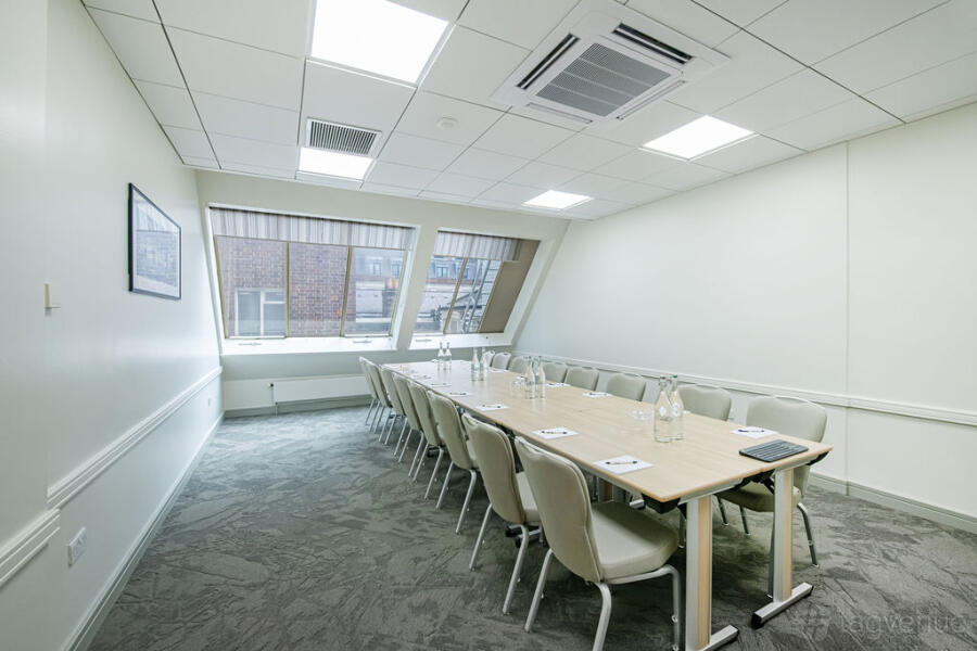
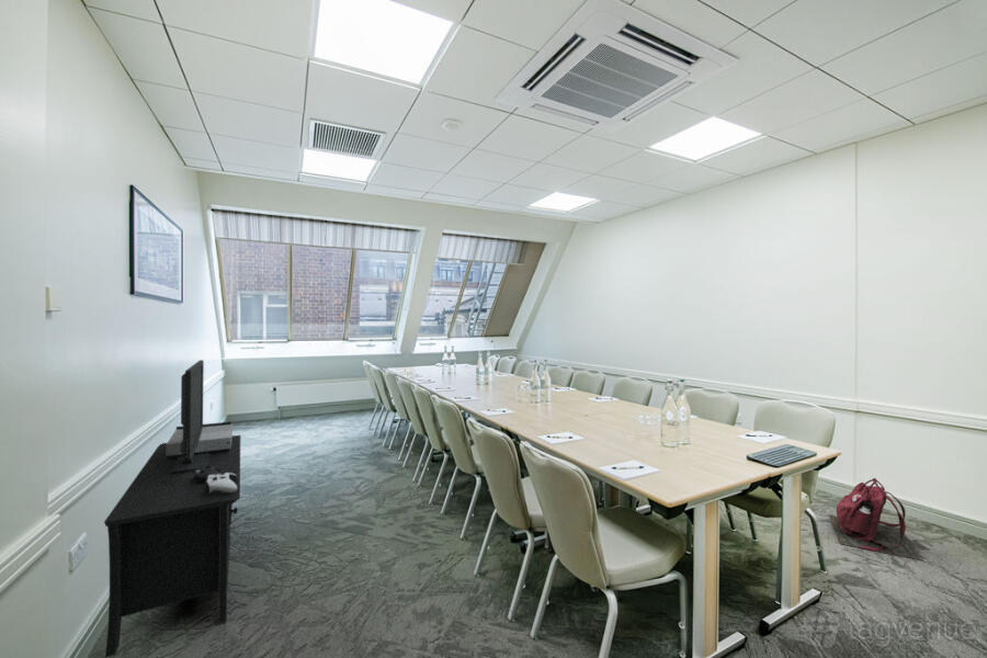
+ backpack [828,477,924,561]
+ media console [103,359,241,658]
